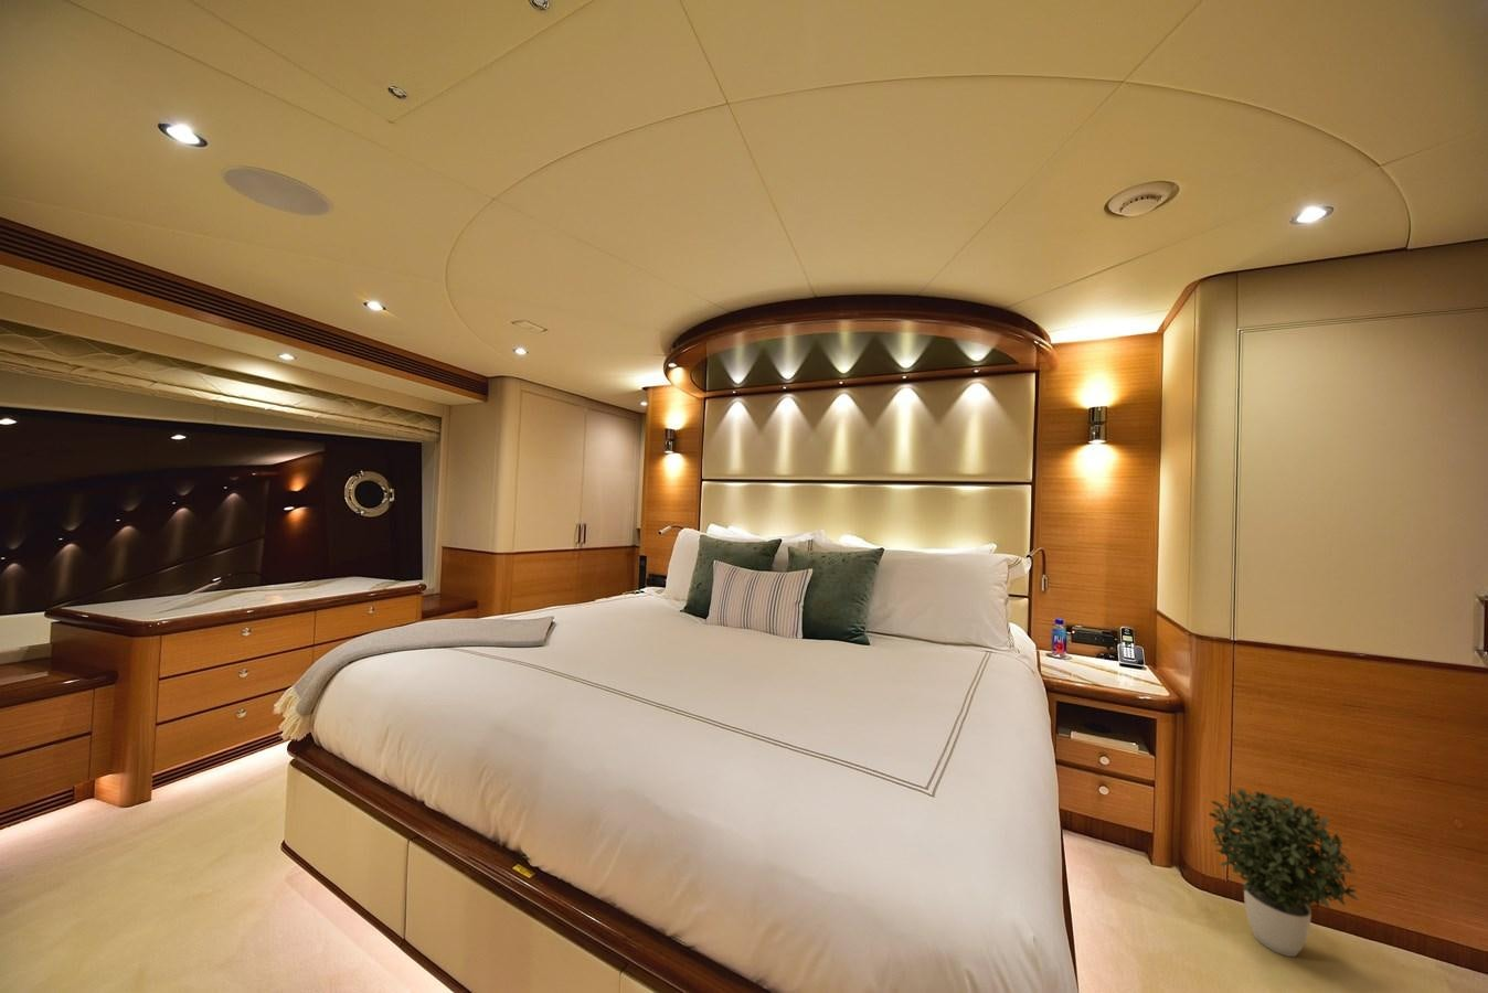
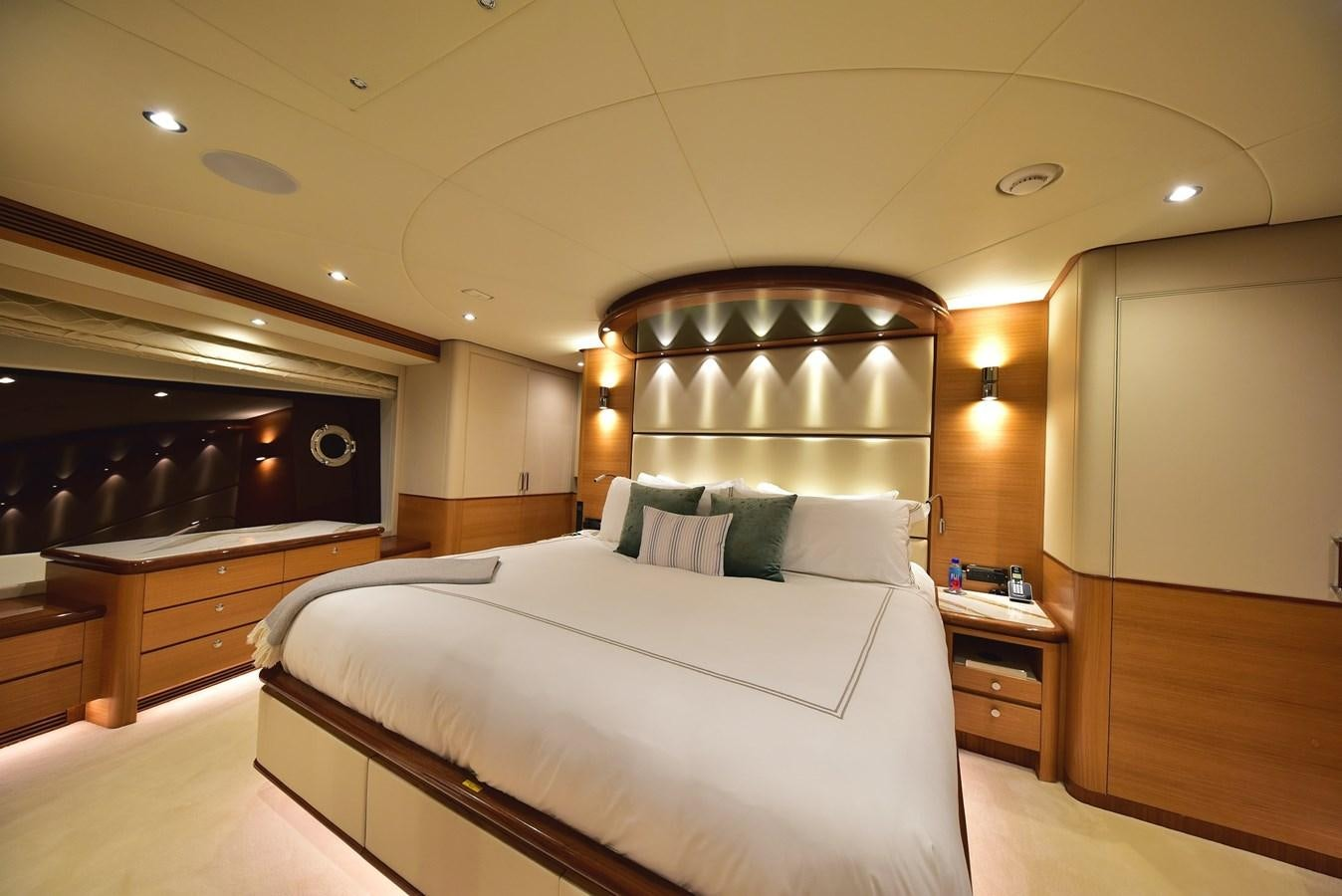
- potted plant [1207,788,1359,958]
